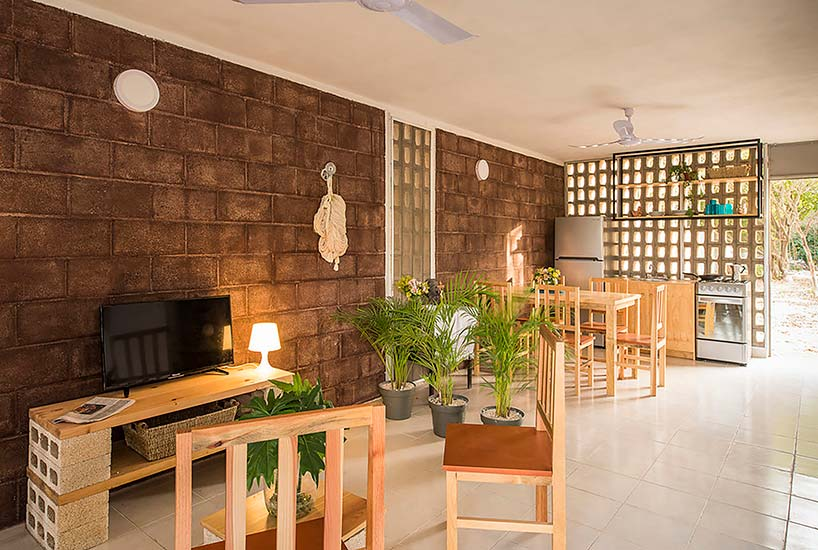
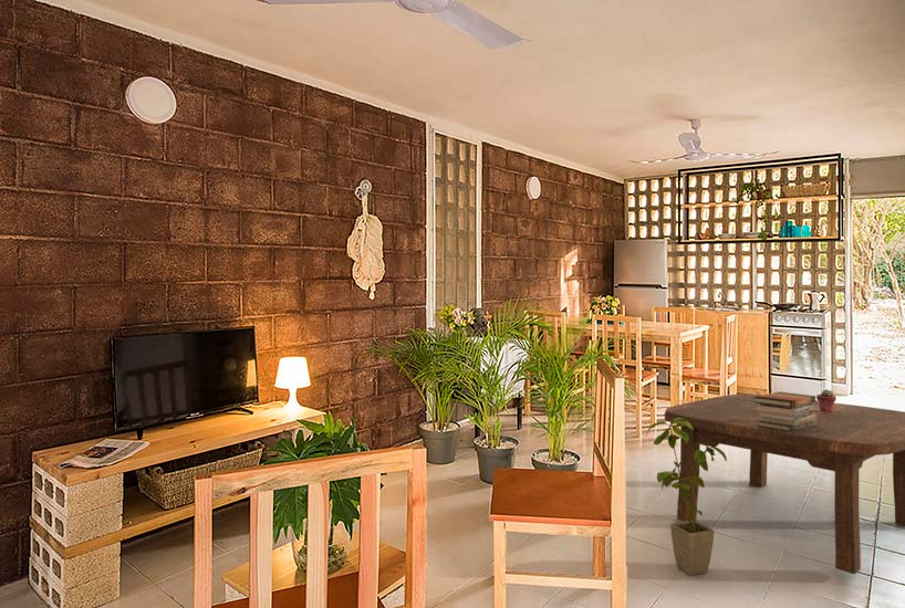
+ house plant [645,418,728,576]
+ potted succulent [815,388,838,412]
+ book stack [755,391,818,431]
+ coffee table [664,392,905,575]
